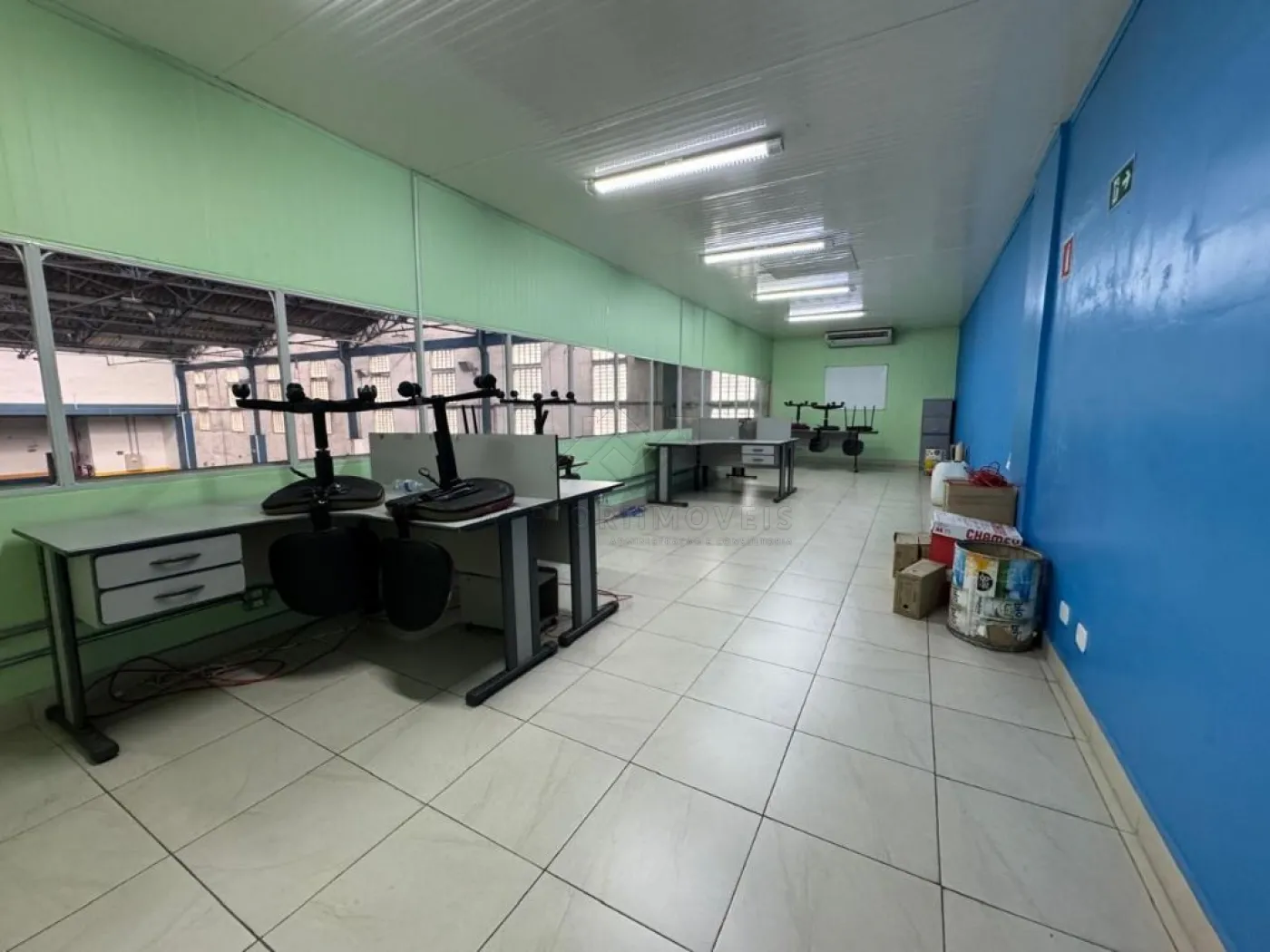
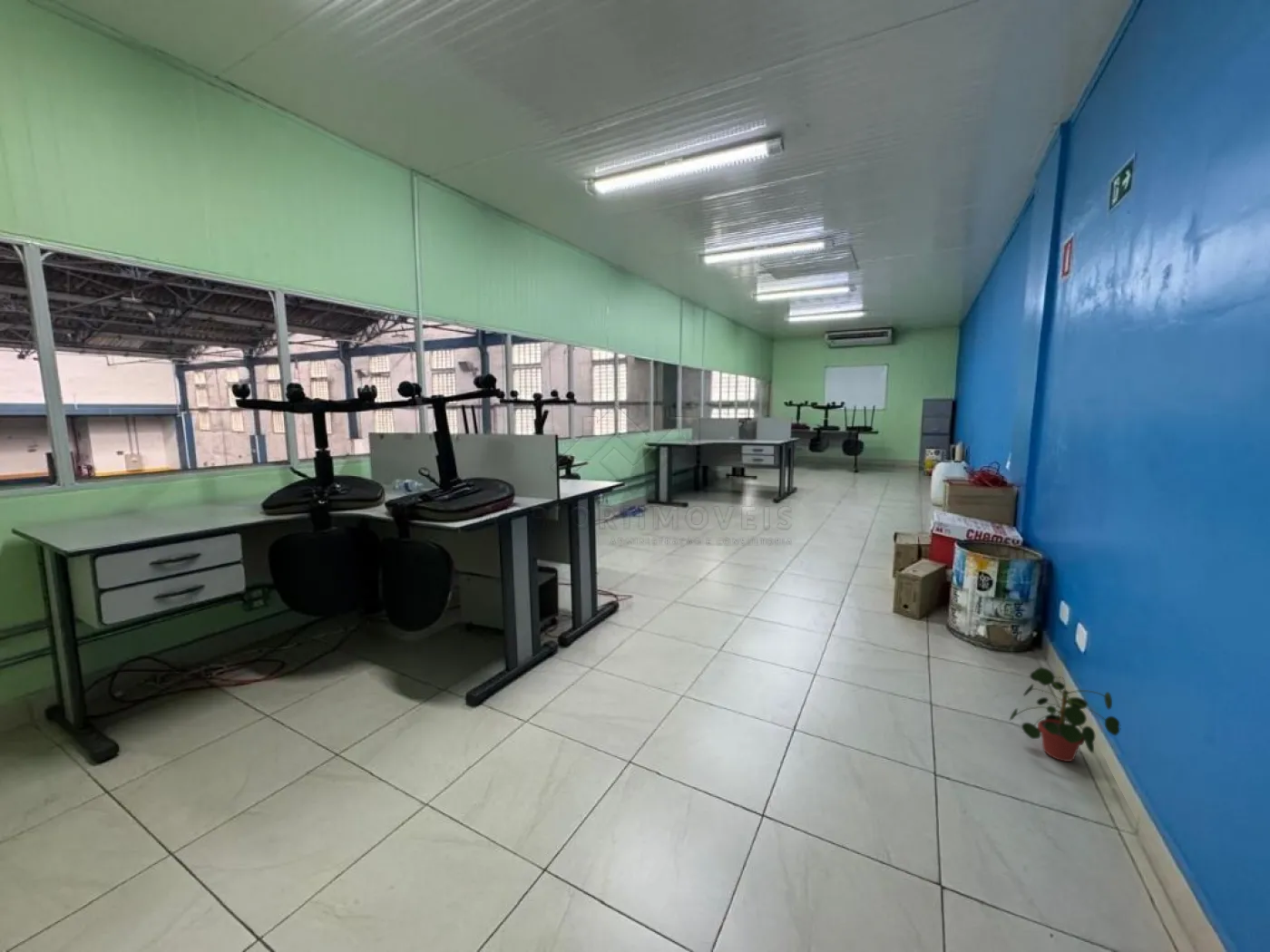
+ potted plant [1009,666,1120,763]
